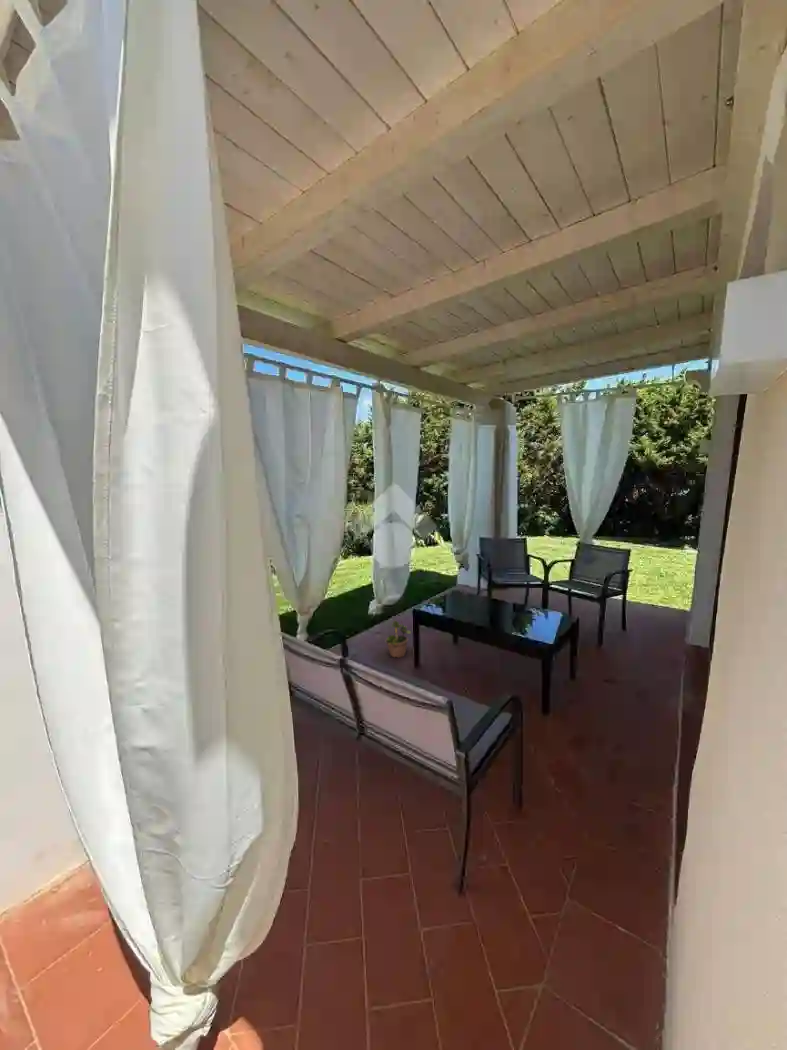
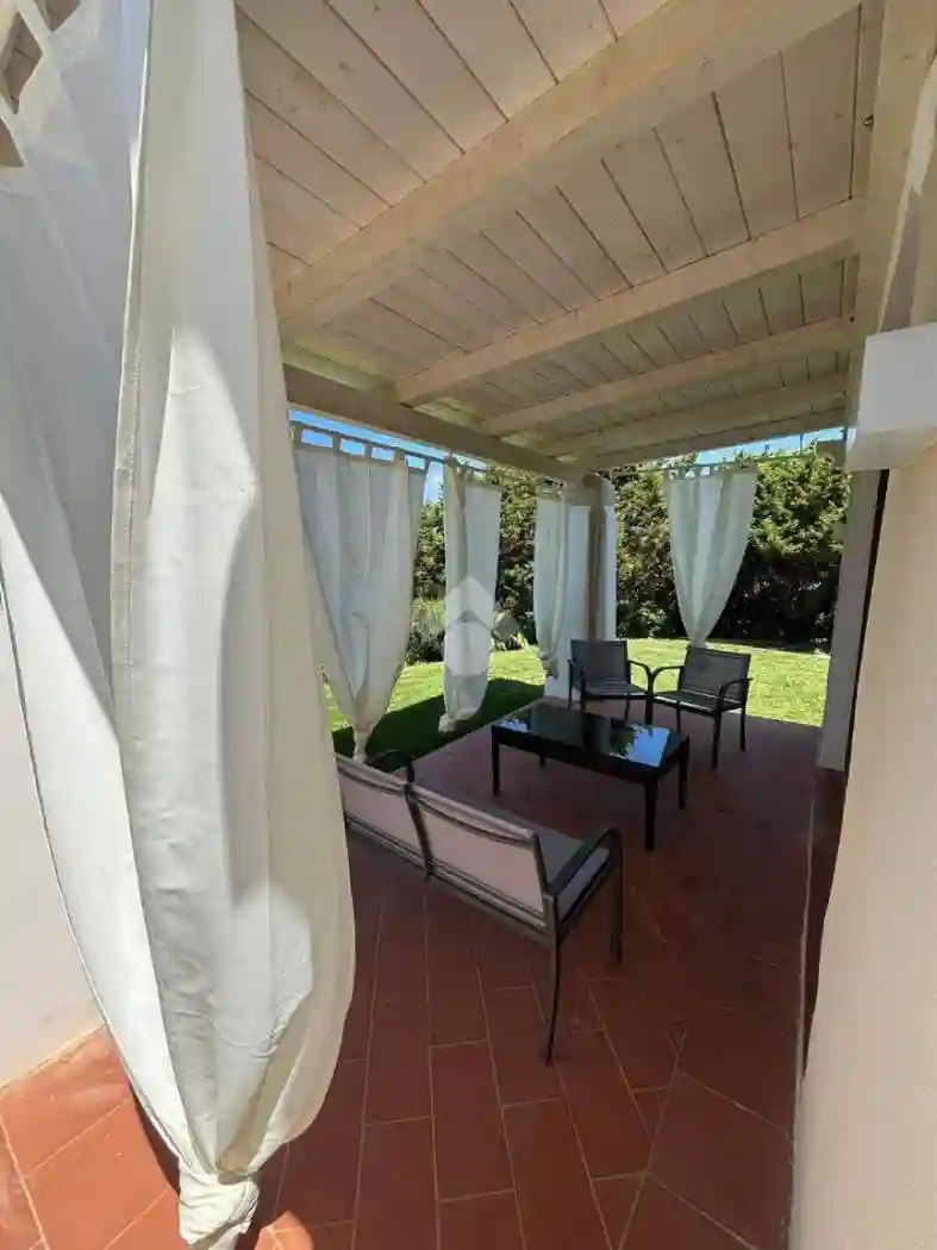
- potted plant [384,615,412,659]
